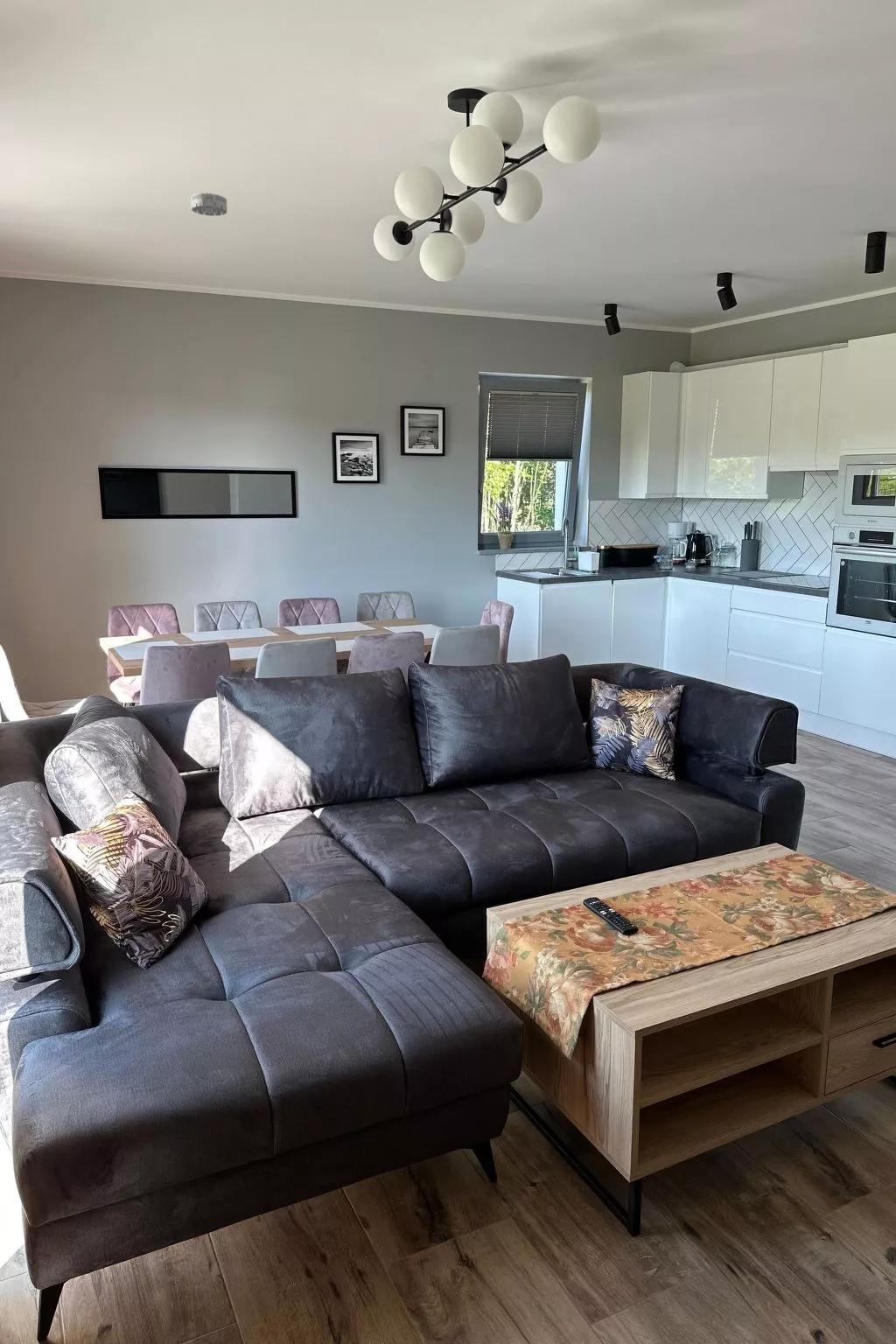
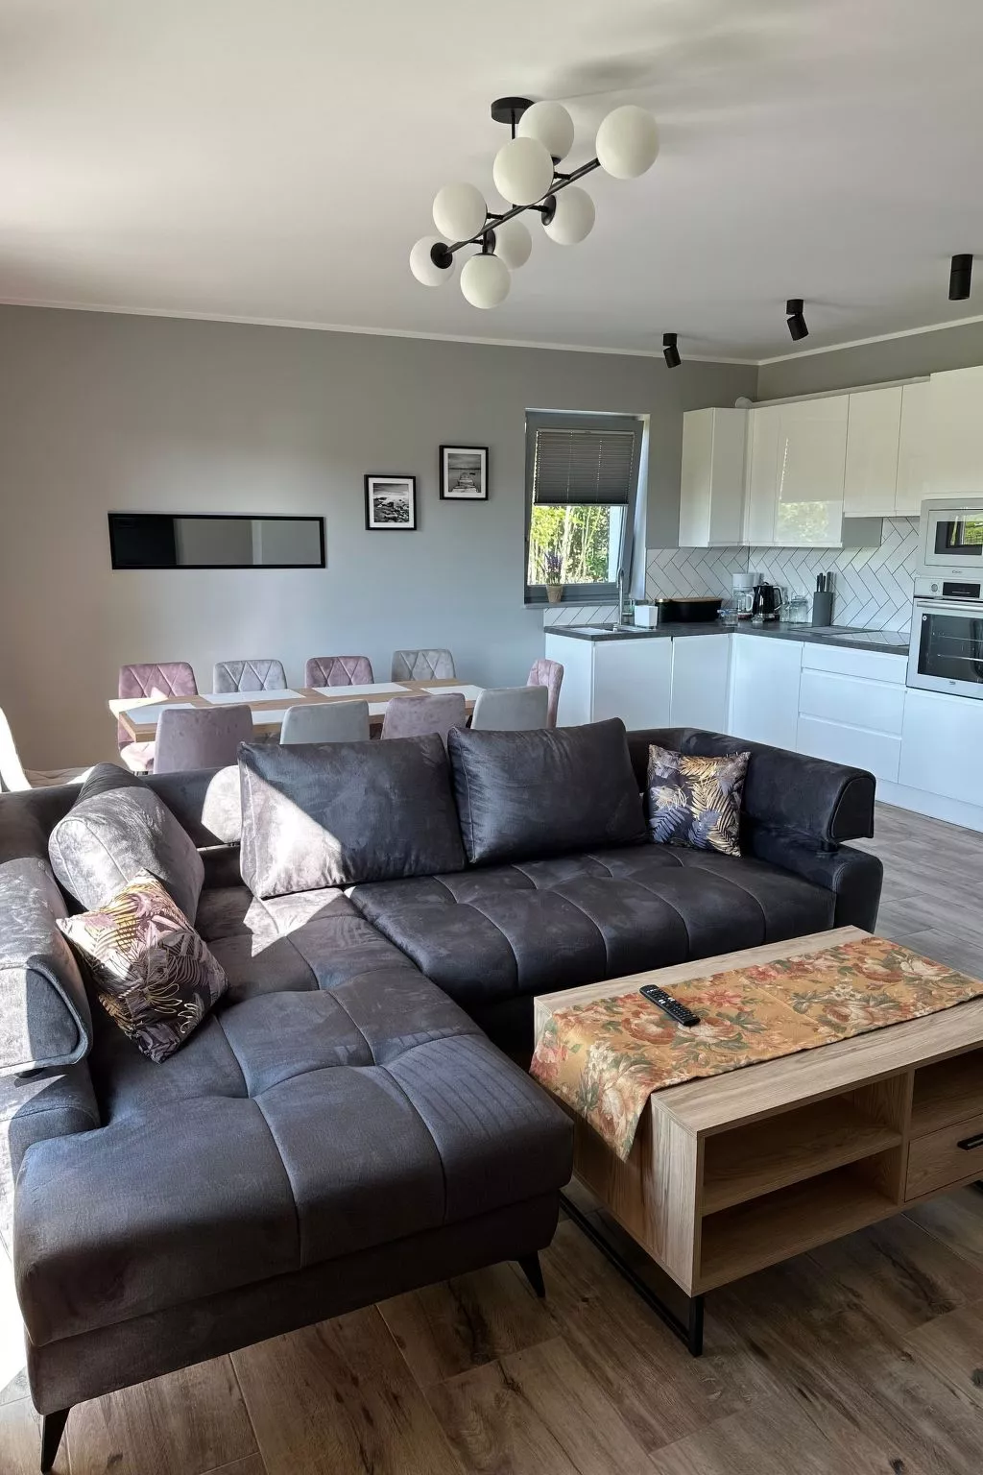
- smoke detector [190,192,228,217]
